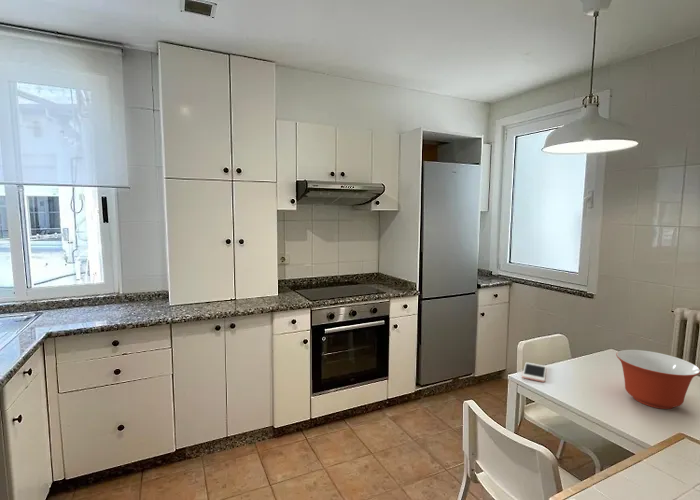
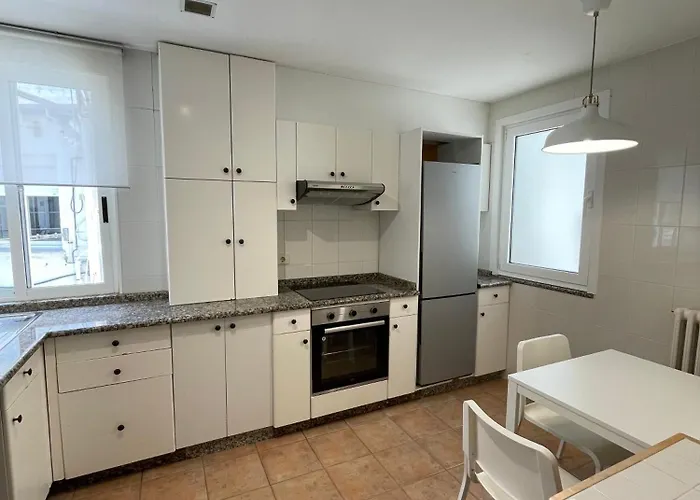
- mixing bowl [615,349,700,410]
- cell phone [521,361,547,383]
